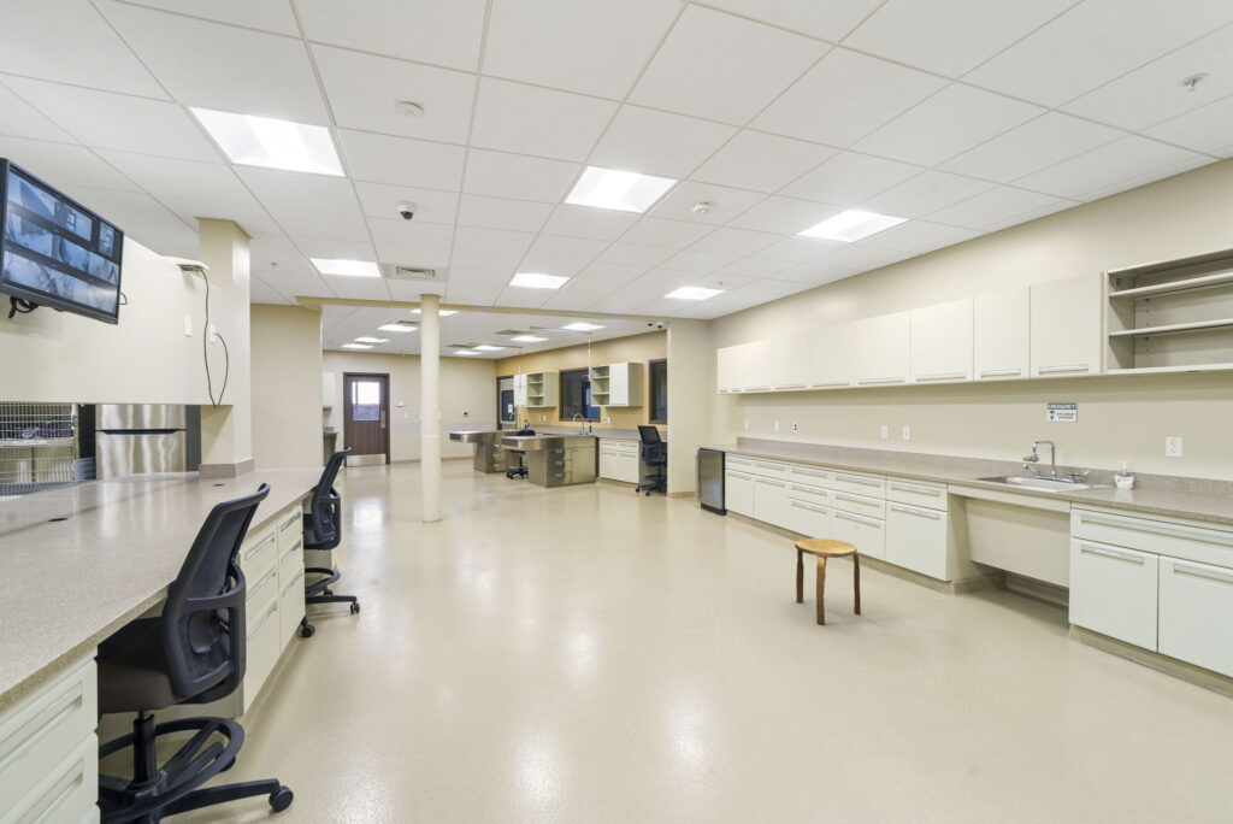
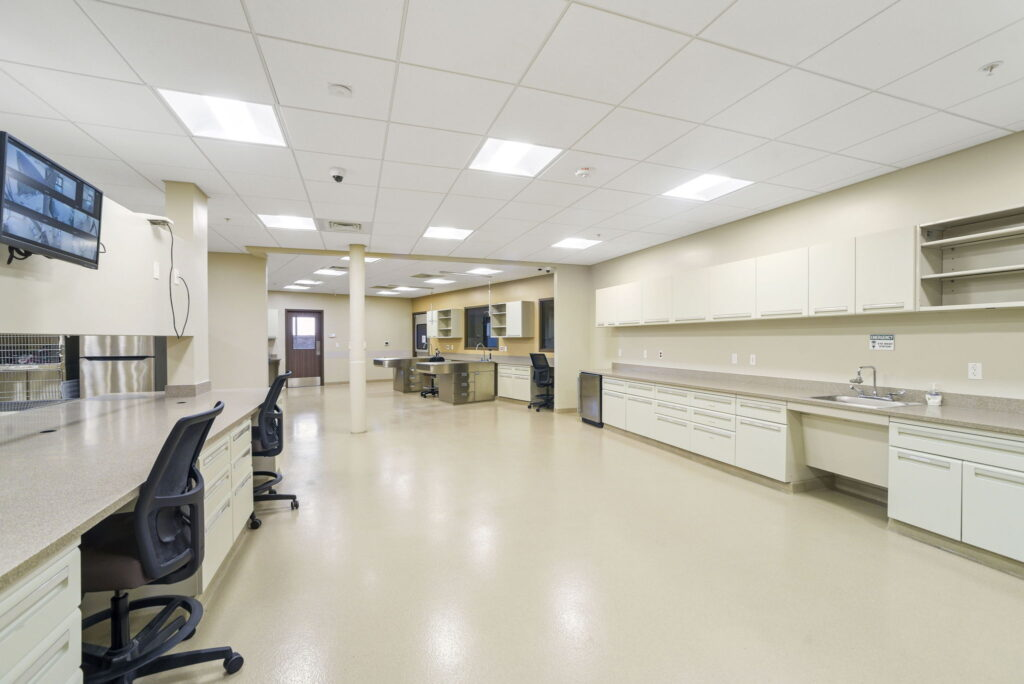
- stool [794,537,862,626]
